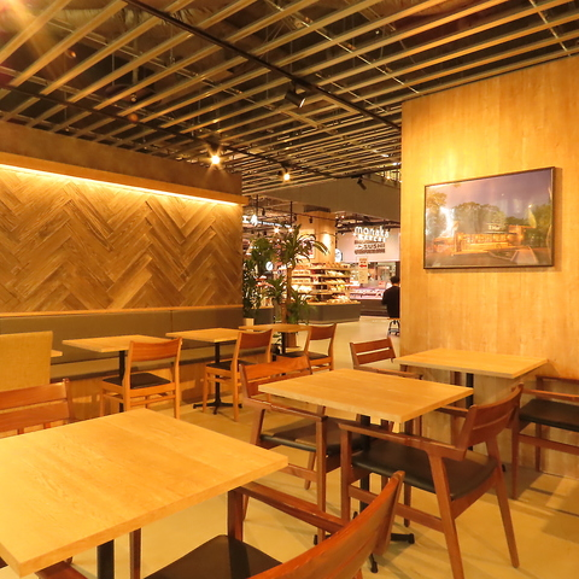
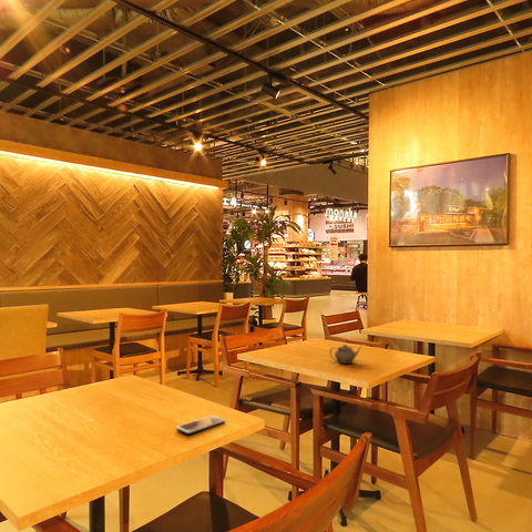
+ teapot [329,344,362,365]
+ smartphone [175,415,226,436]
